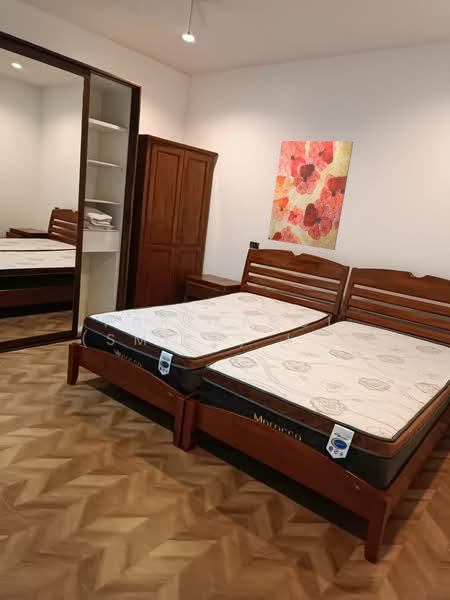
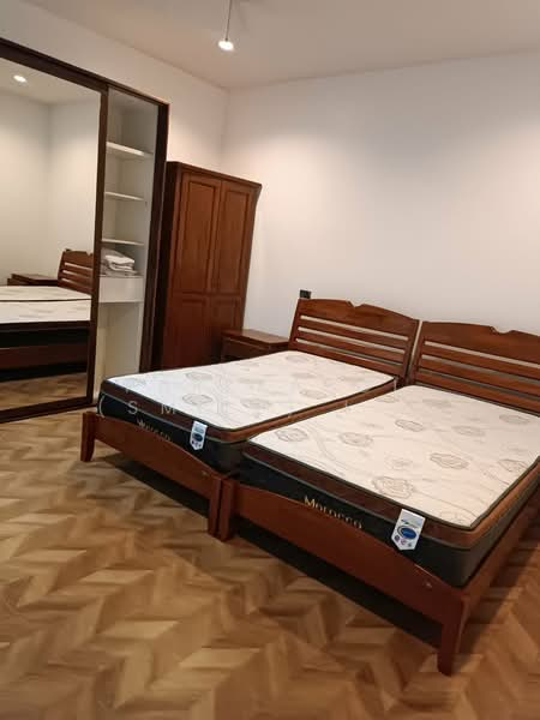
- wall art [267,140,354,251]
